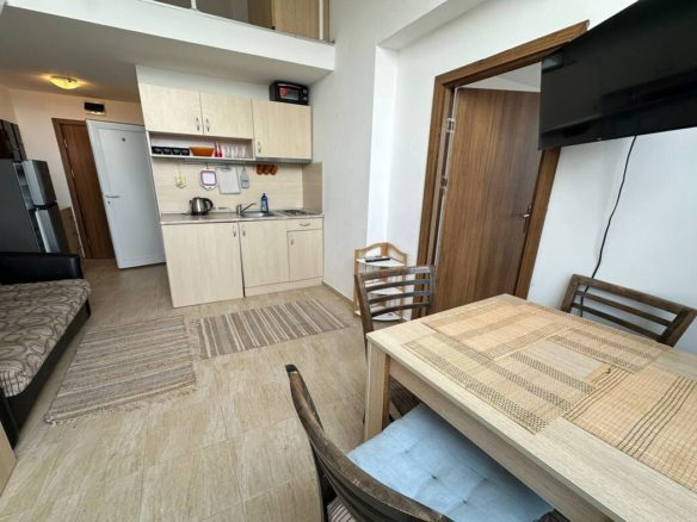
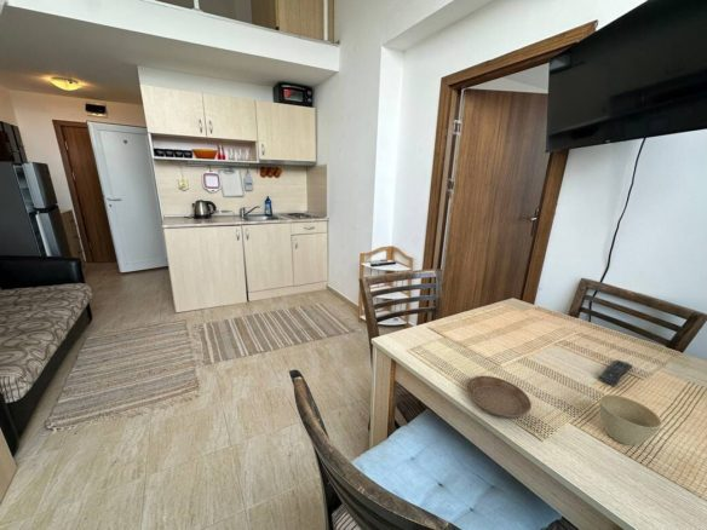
+ remote control [597,359,634,387]
+ flower pot [598,393,663,447]
+ saucer [465,375,533,420]
